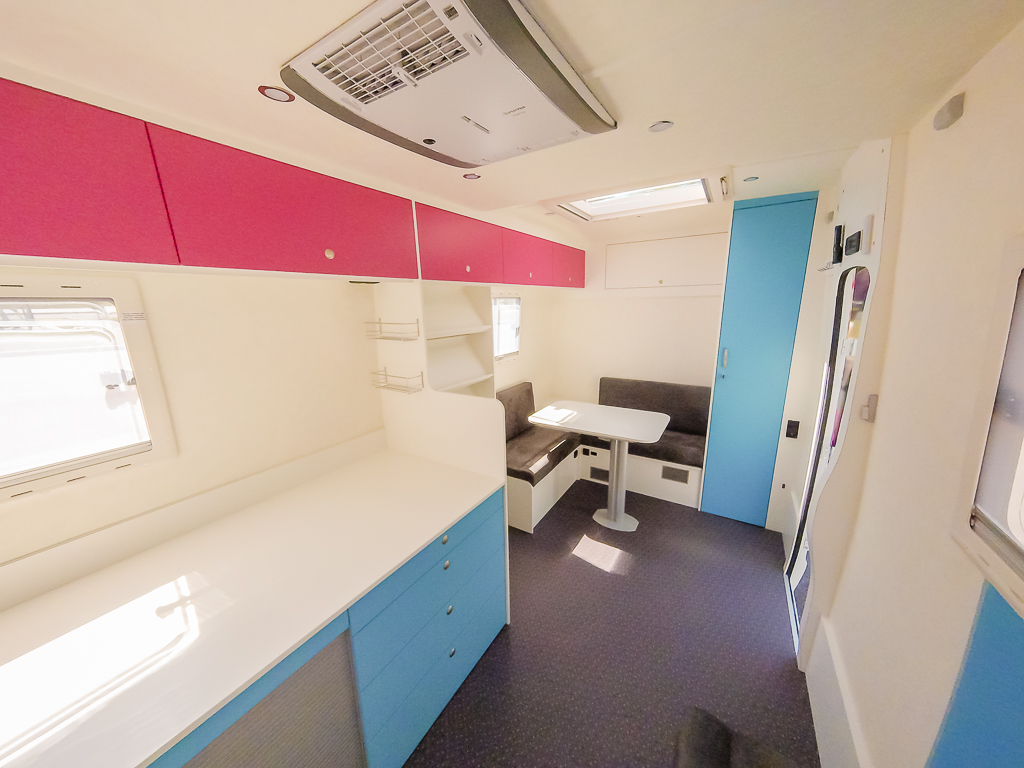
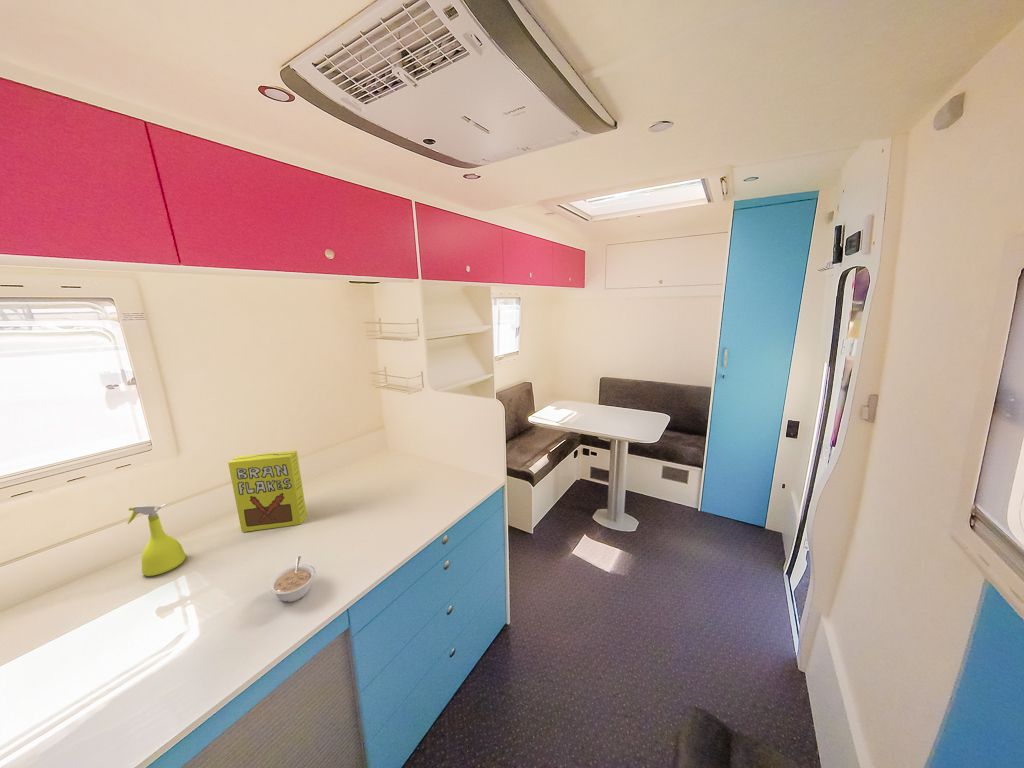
+ legume [268,555,316,603]
+ cereal box [227,450,308,533]
+ spray bottle [126,503,187,577]
